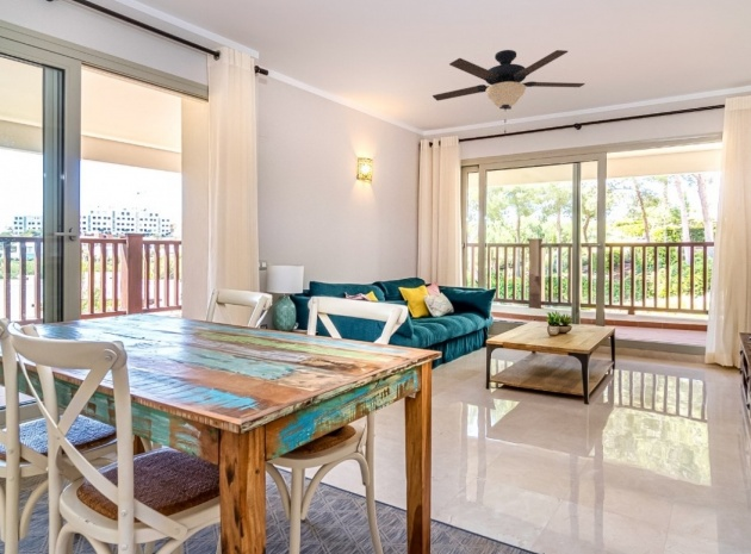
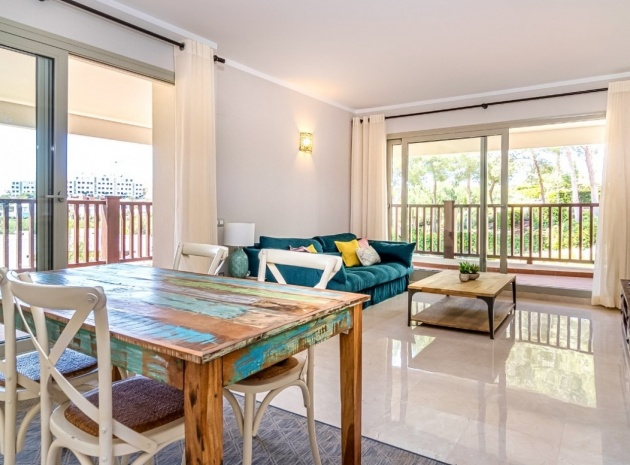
- ceiling fan [432,49,586,135]
